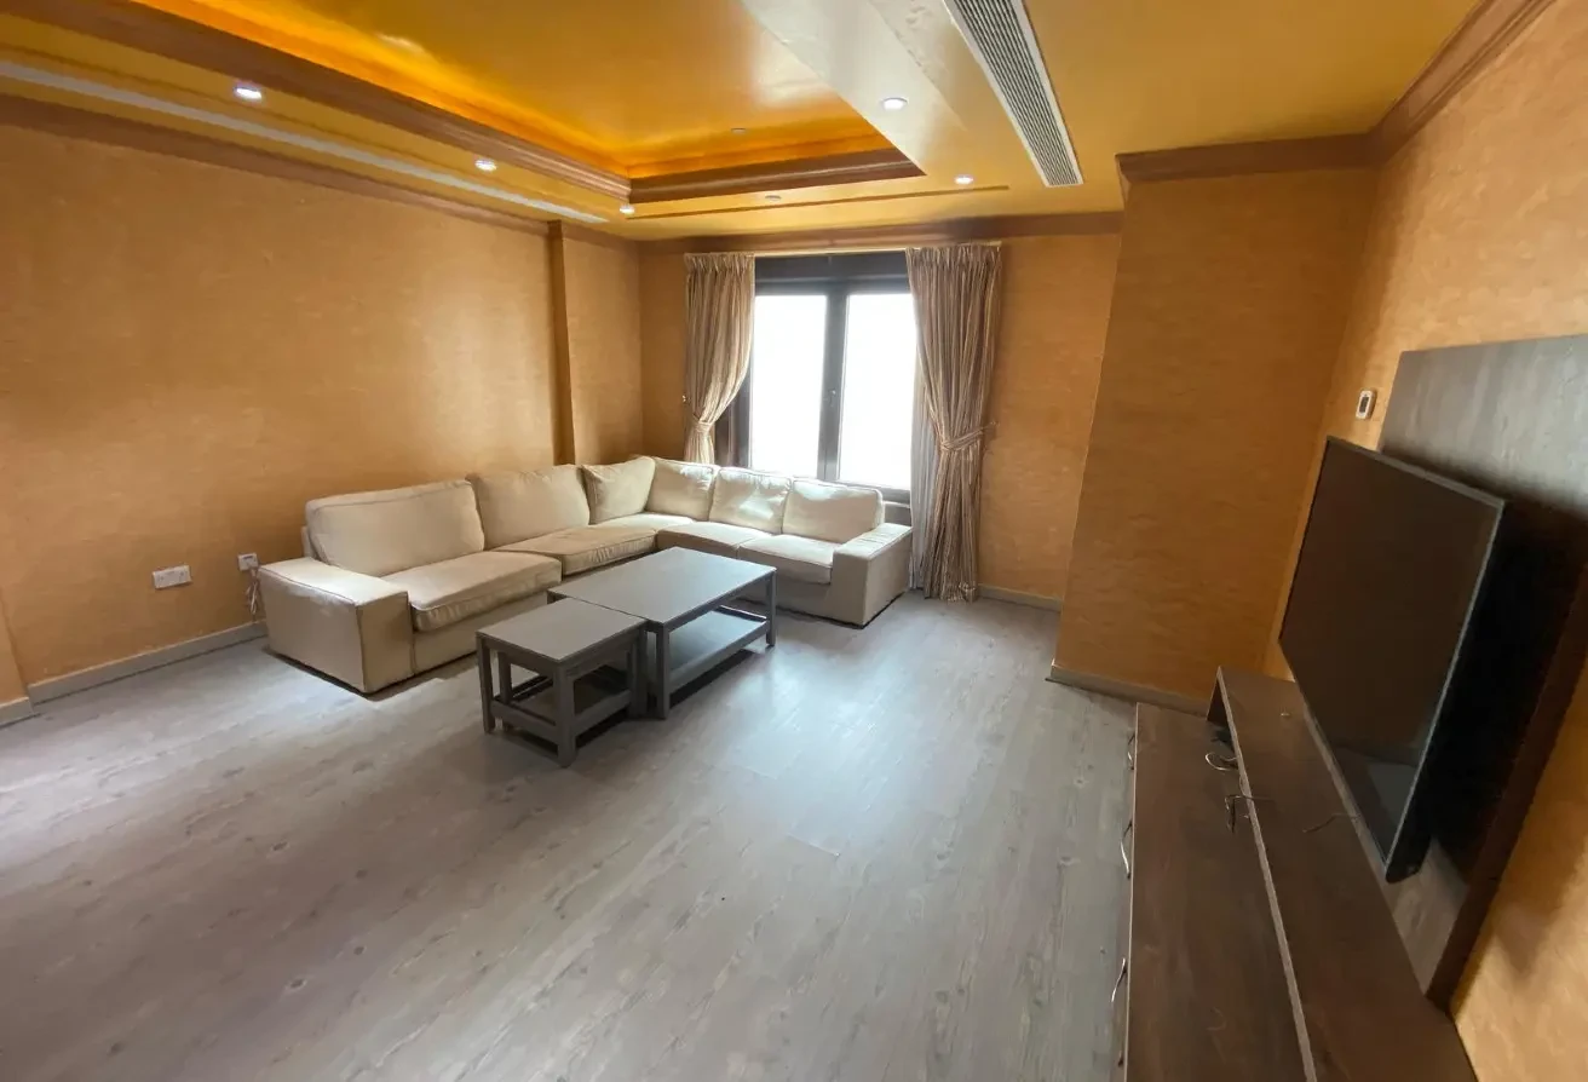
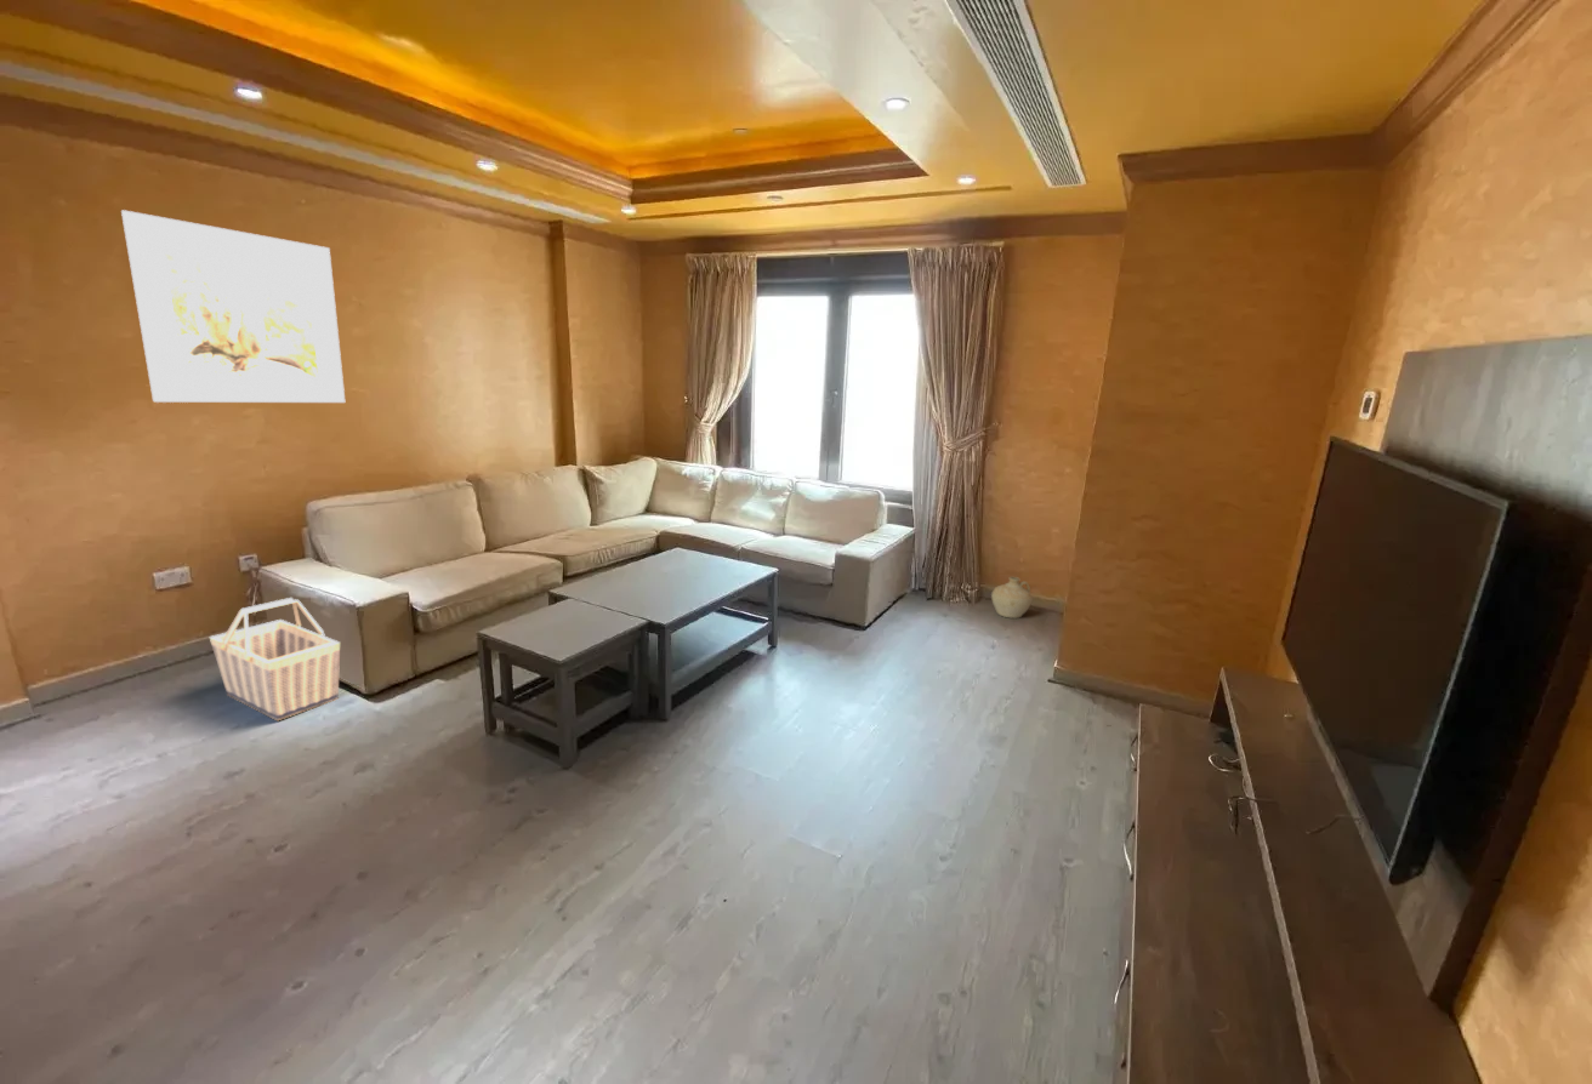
+ basket [209,597,341,721]
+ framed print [120,209,346,404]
+ ceramic jug [990,576,1034,620]
